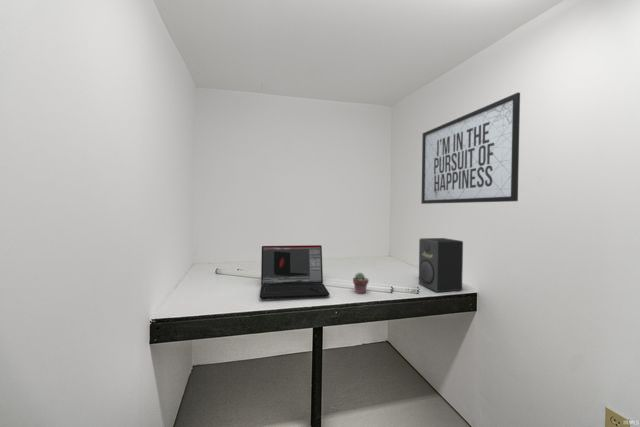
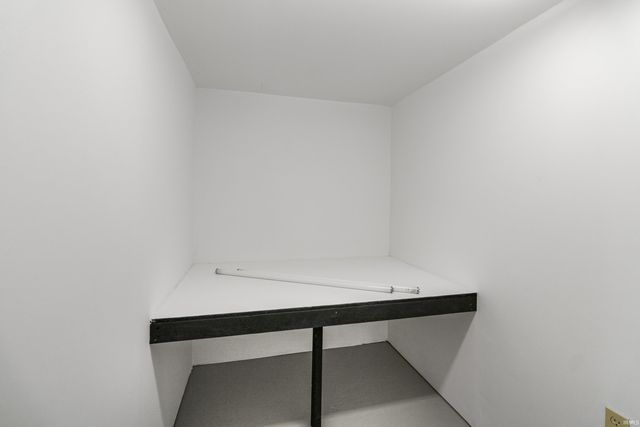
- mirror [420,91,521,205]
- potted succulent [352,272,370,295]
- speaker [418,237,464,293]
- laptop [259,244,331,300]
